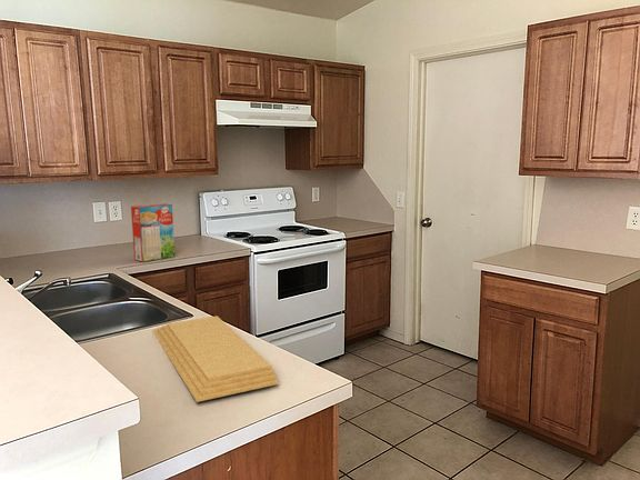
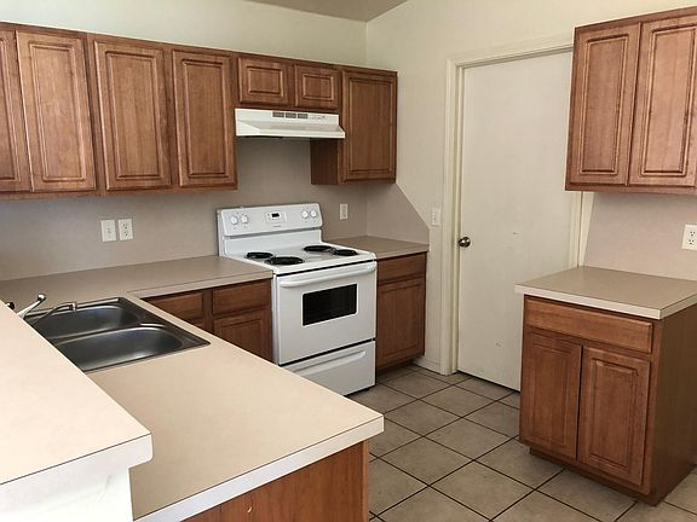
- cutting board [152,316,279,403]
- cereal box [130,202,176,263]
